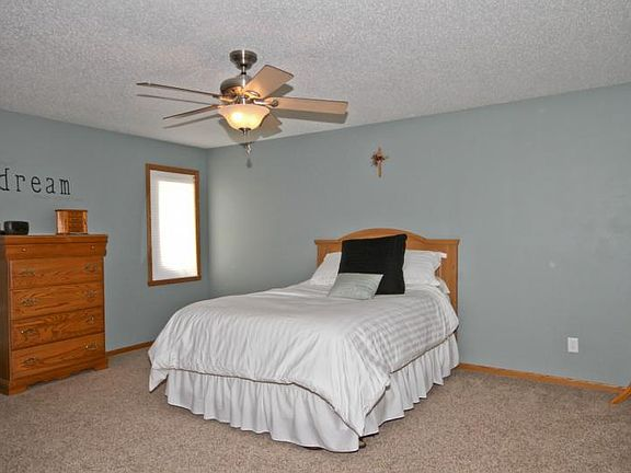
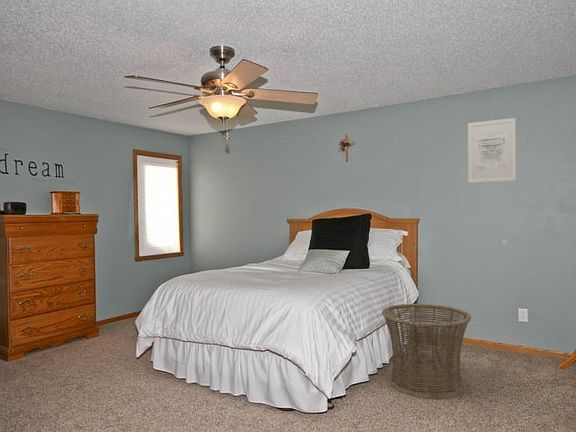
+ wall art [467,117,517,184]
+ basket [381,303,472,400]
